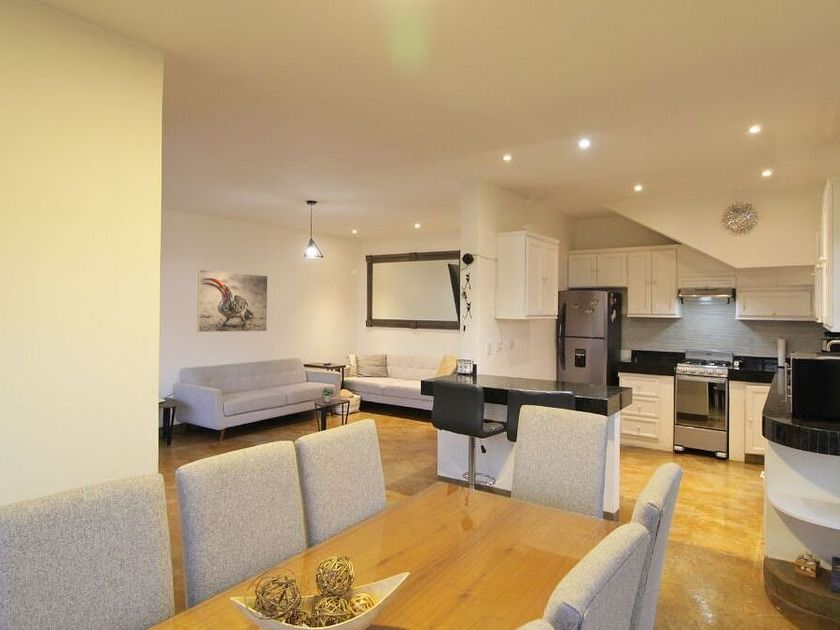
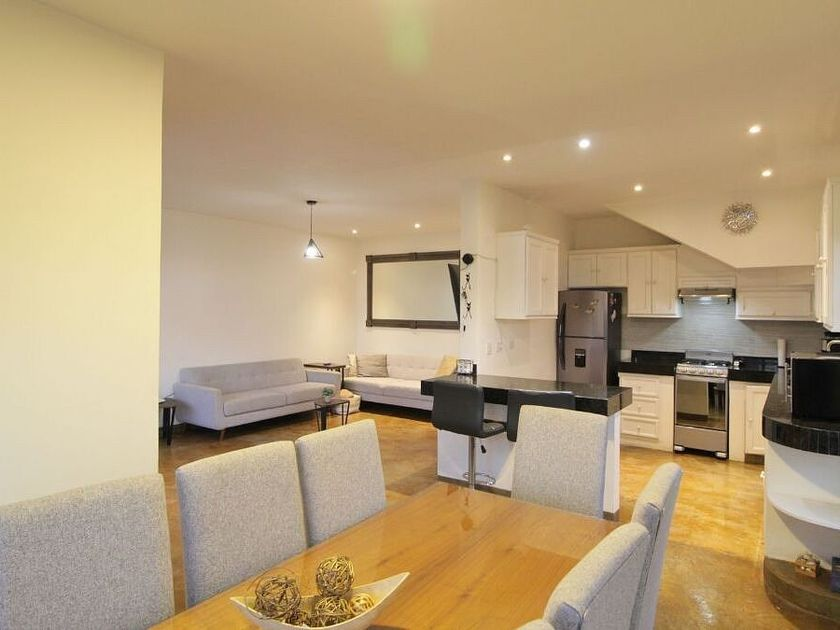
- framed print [196,269,268,333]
